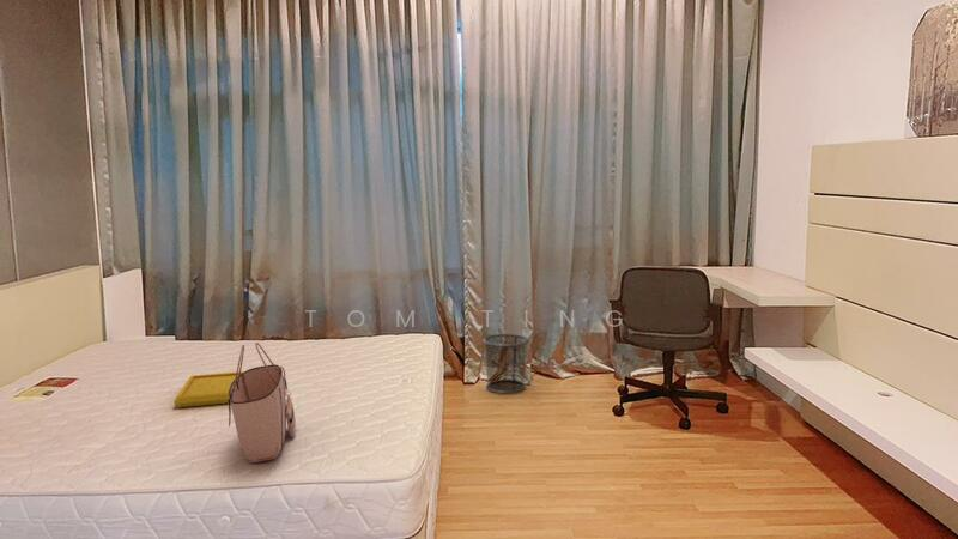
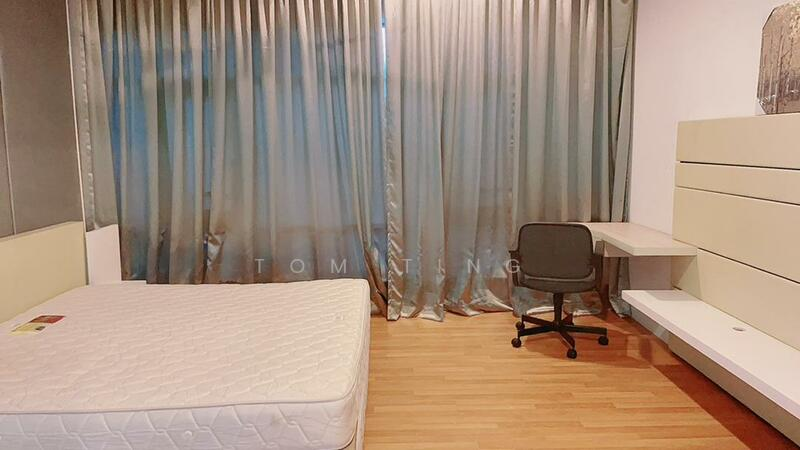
- tote bag [228,341,297,464]
- waste bin [481,333,530,394]
- serving tray [172,370,245,408]
